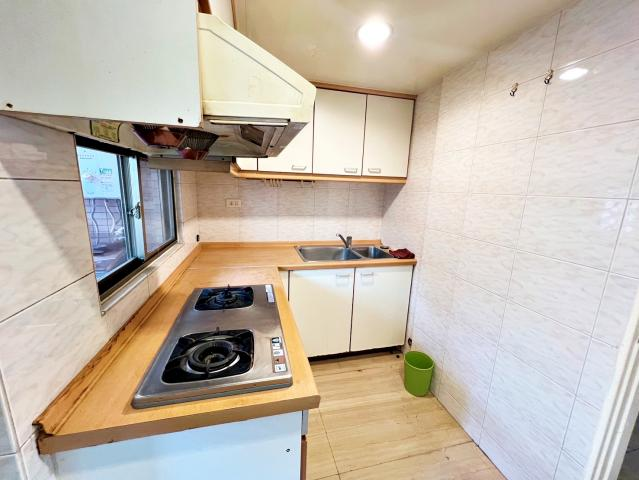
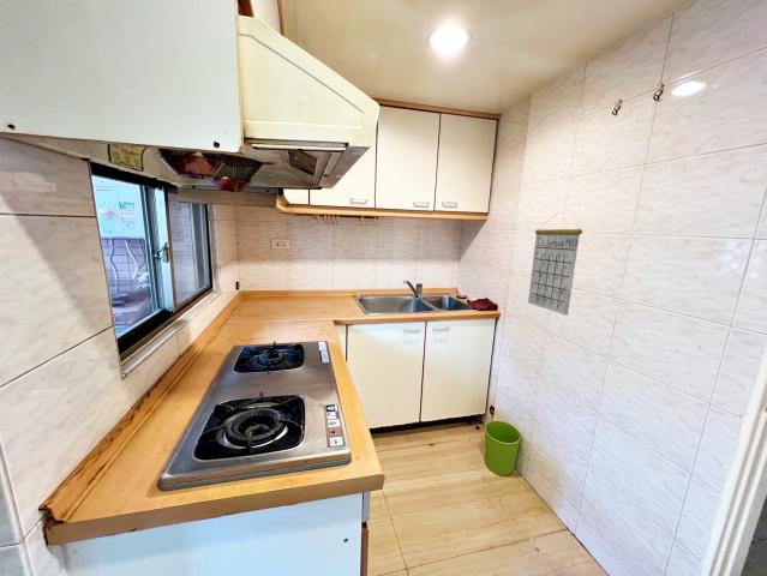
+ calendar [527,212,583,317]
